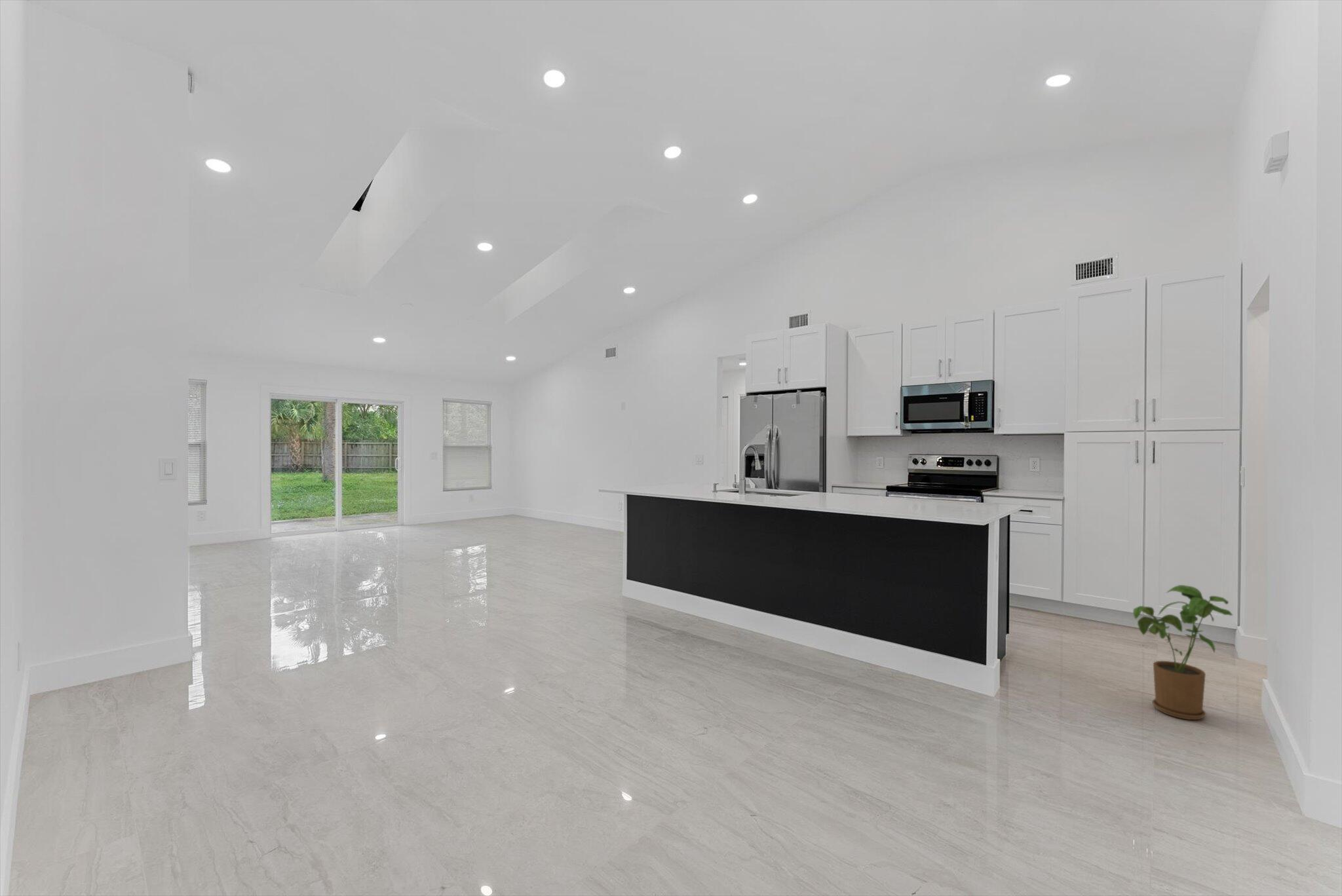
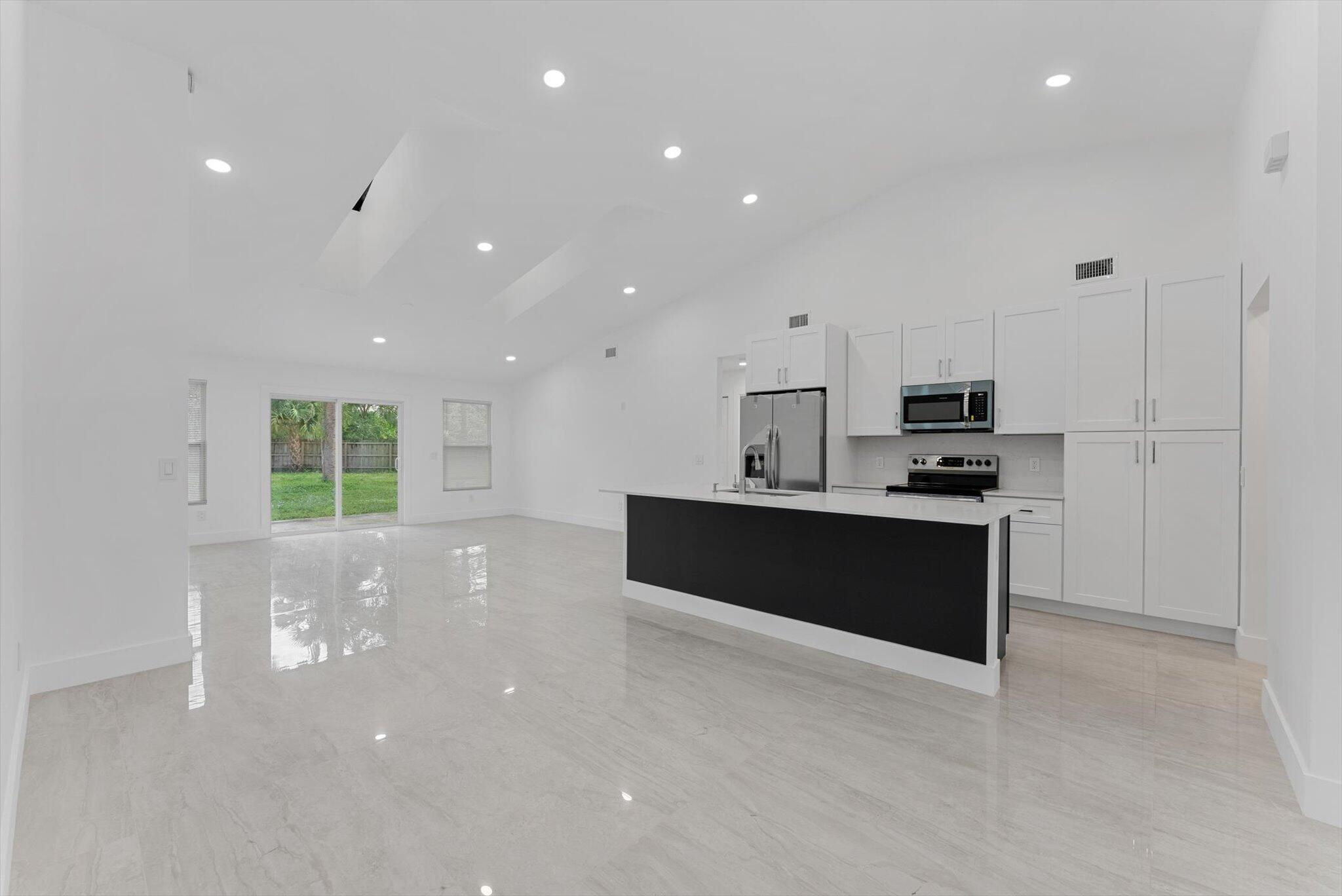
- house plant [1132,584,1233,720]
